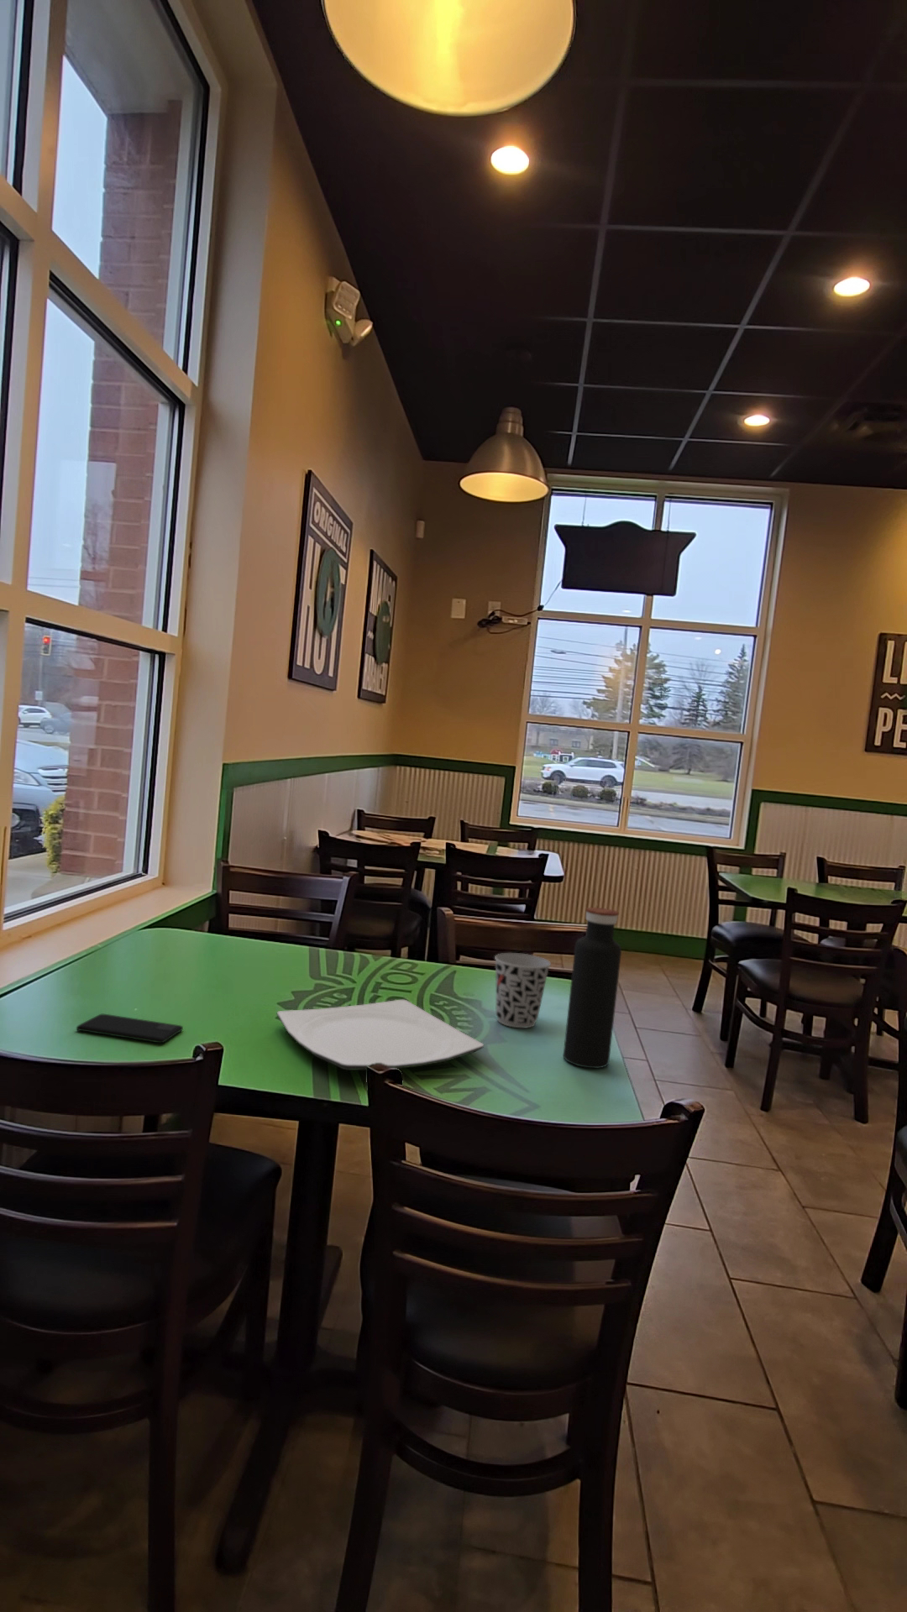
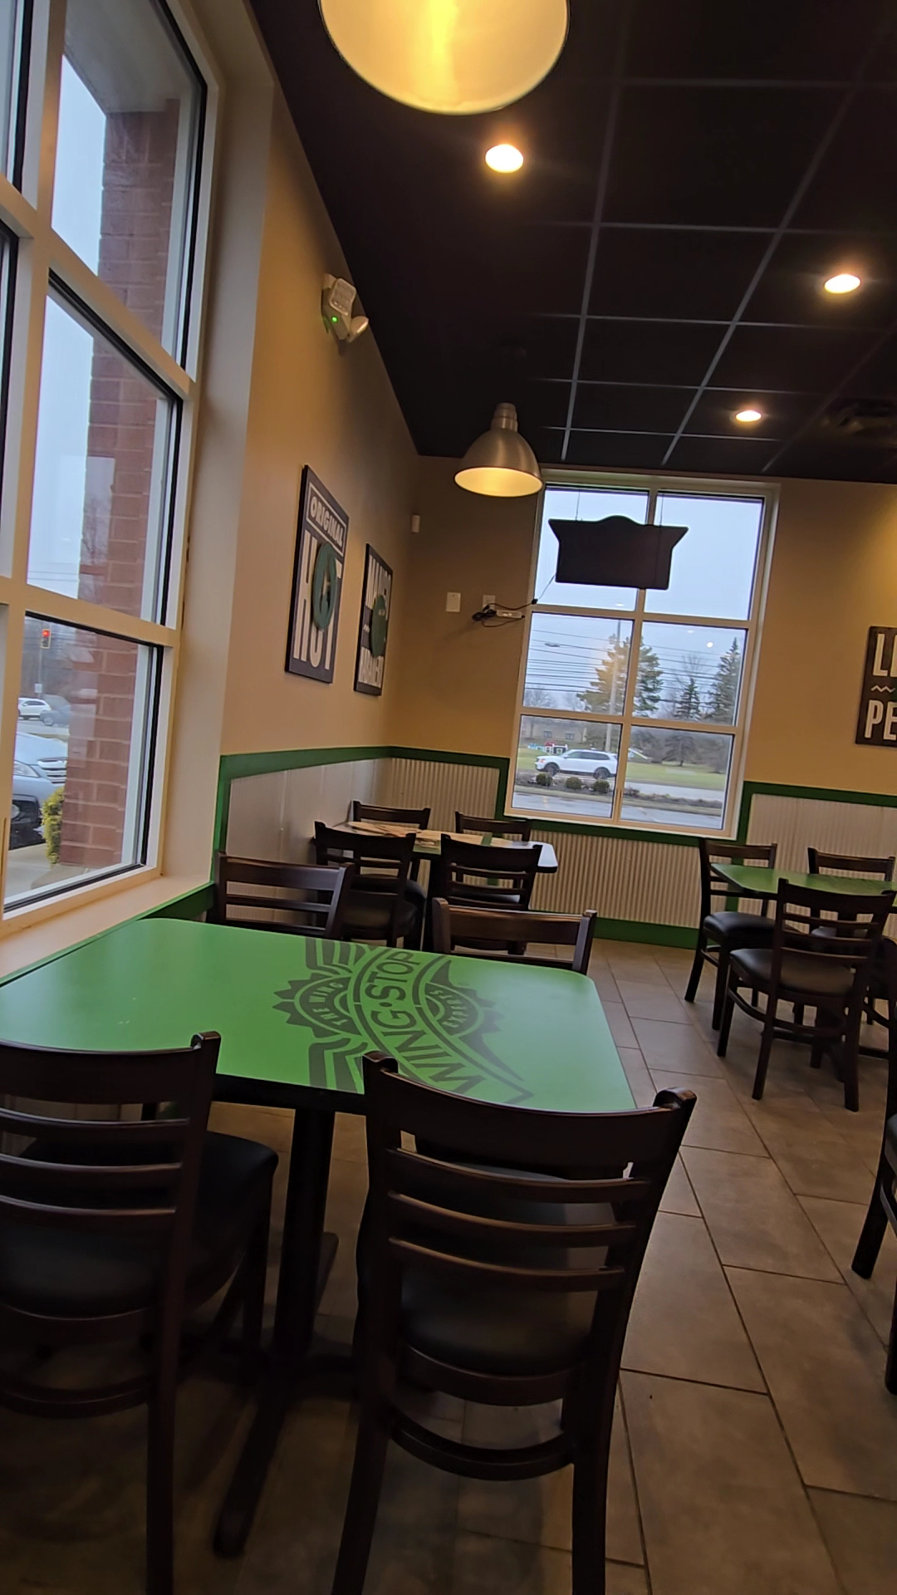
- plate [276,999,485,1072]
- cup [494,952,552,1029]
- water bottle [563,907,622,1068]
- smartphone [75,1013,184,1044]
